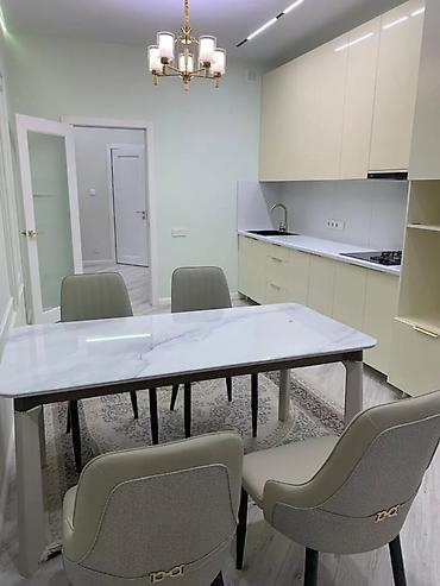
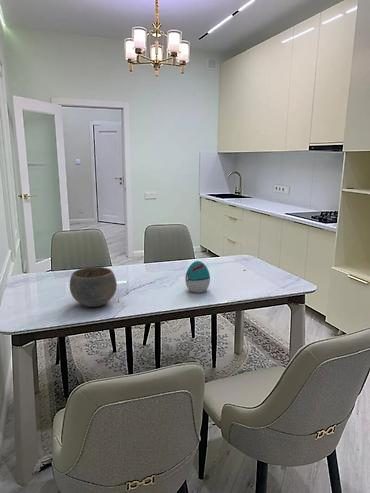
+ bowl [69,266,118,308]
+ decorative egg [184,260,211,294]
